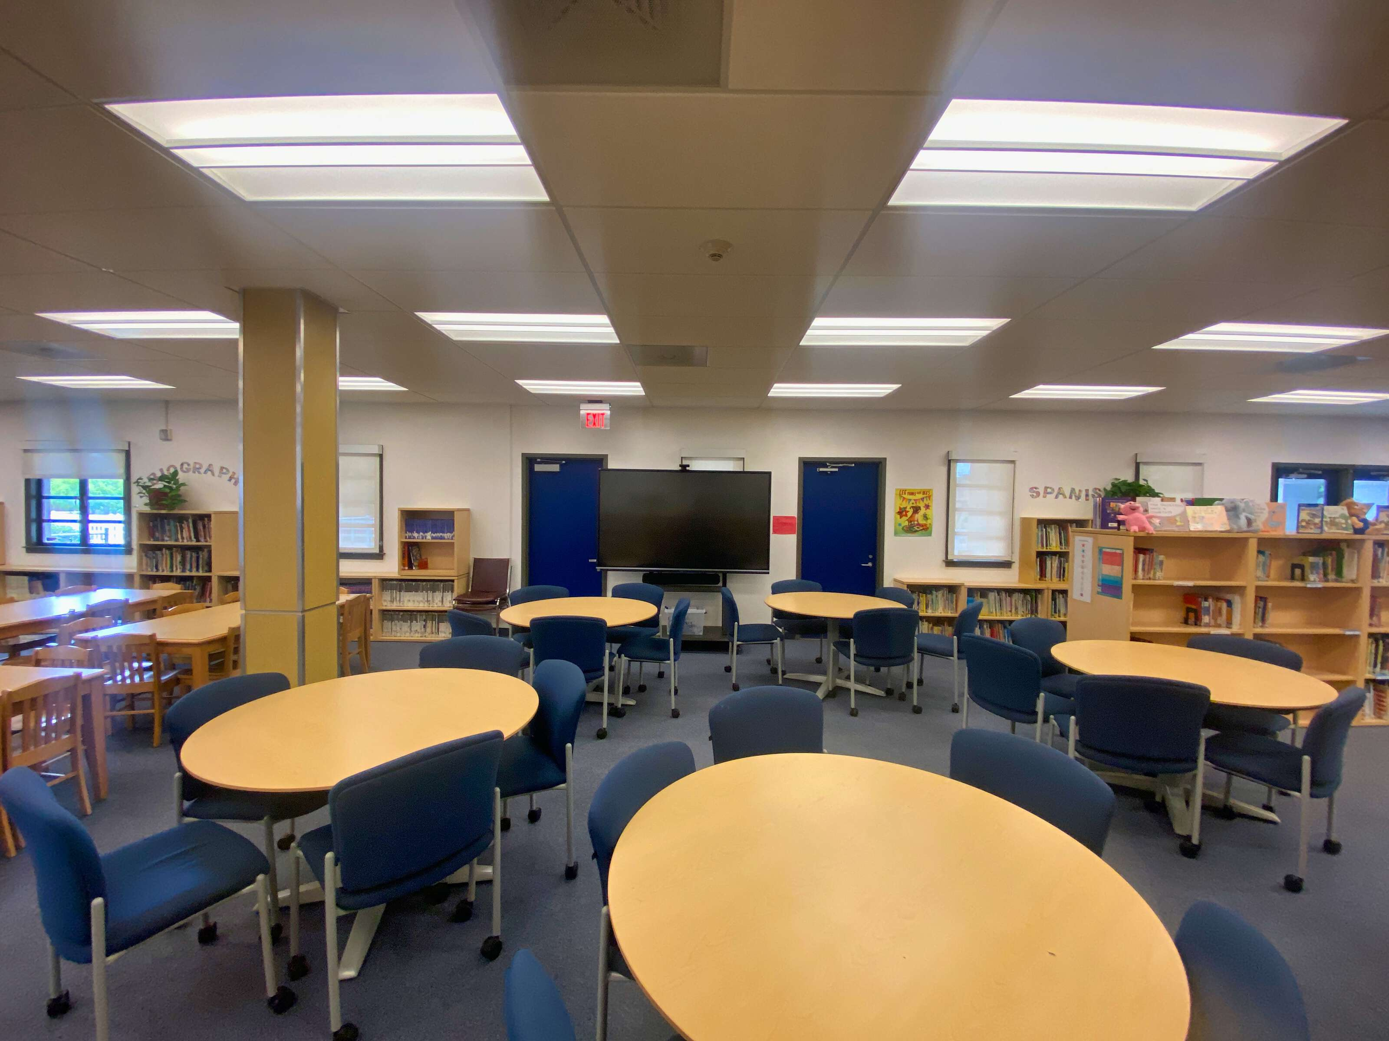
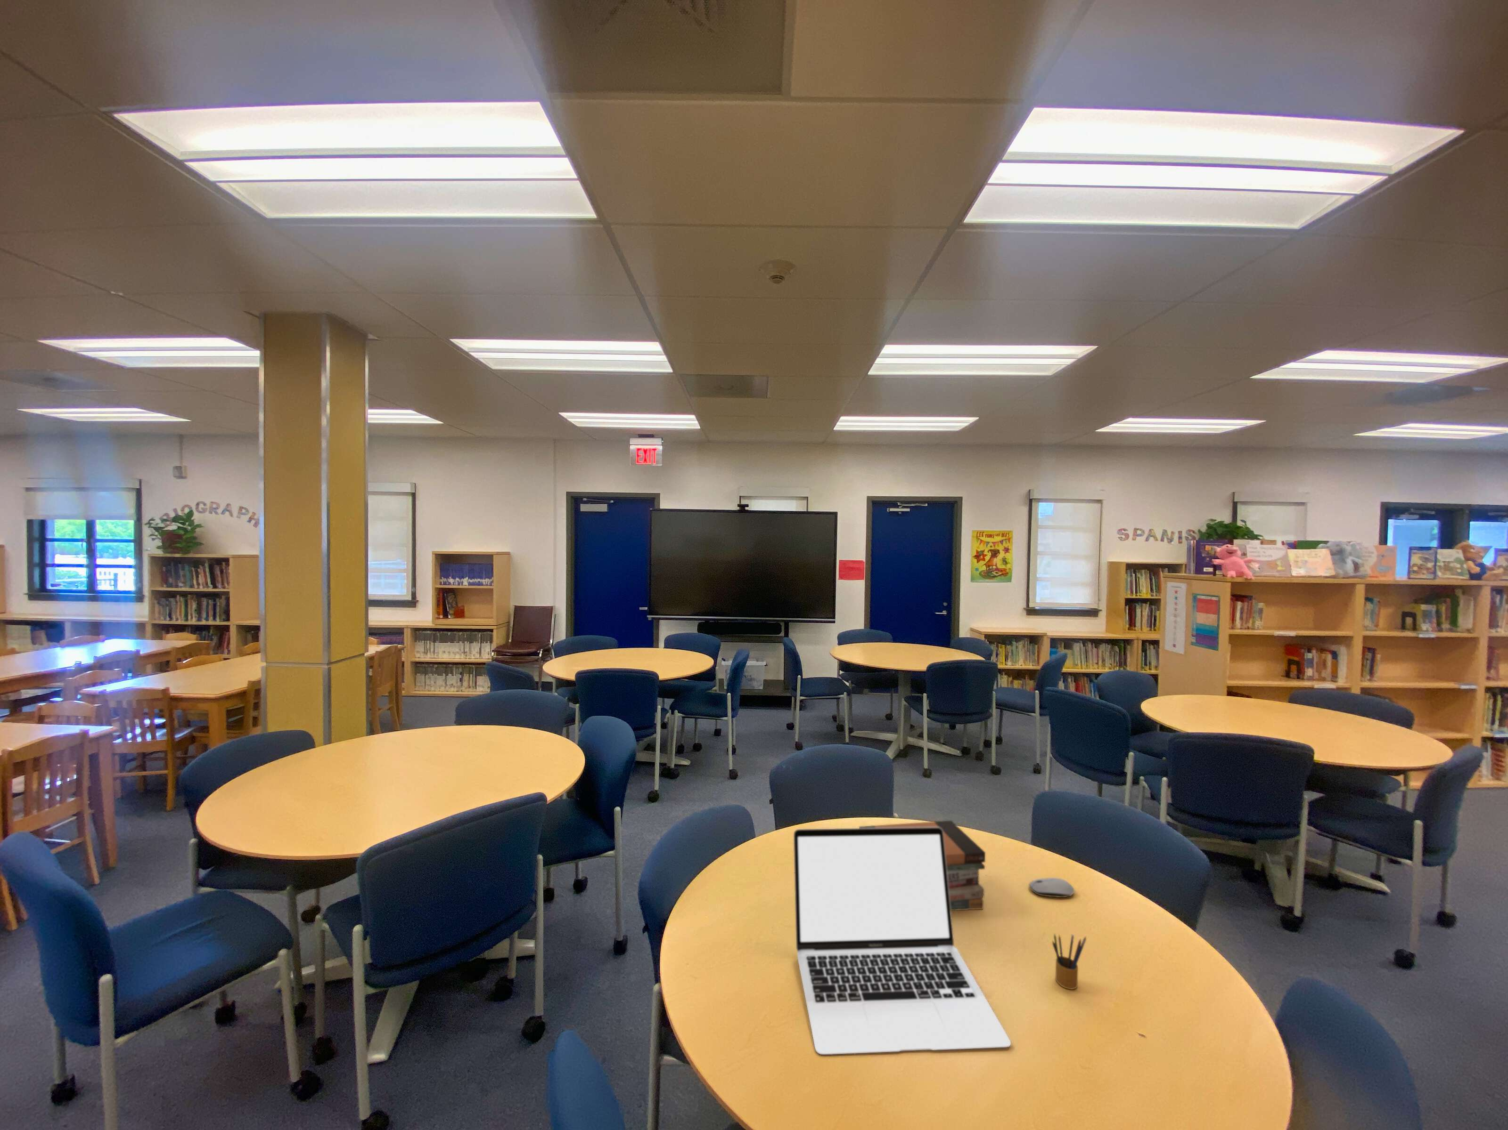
+ pencil box [1052,933,1086,990]
+ book stack [858,820,986,912]
+ computer mouse [1028,877,1075,897]
+ laptop [793,827,1012,1055]
